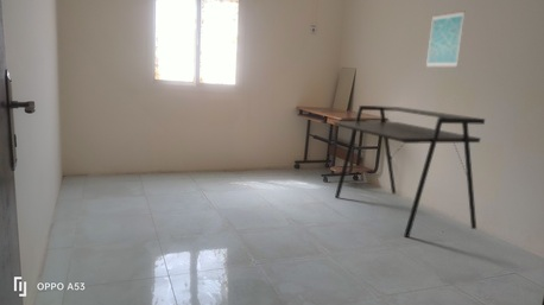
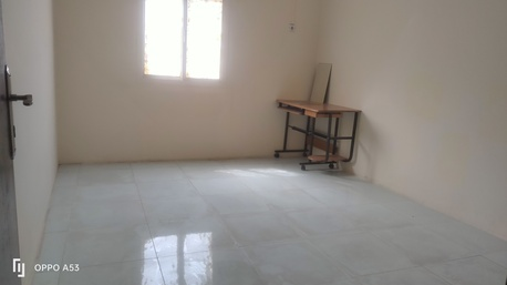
- desk [331,104,486,239]
- wall art [425,9,466,69]
